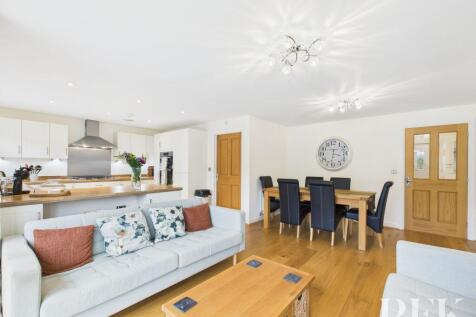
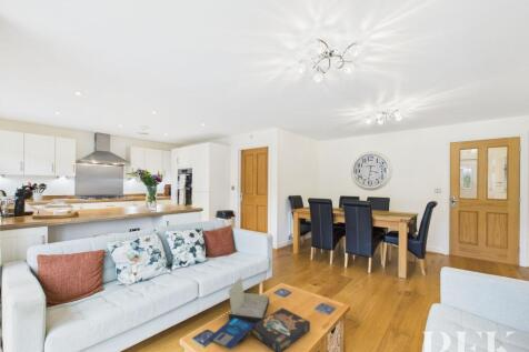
+ board game [209,275,311,352]
